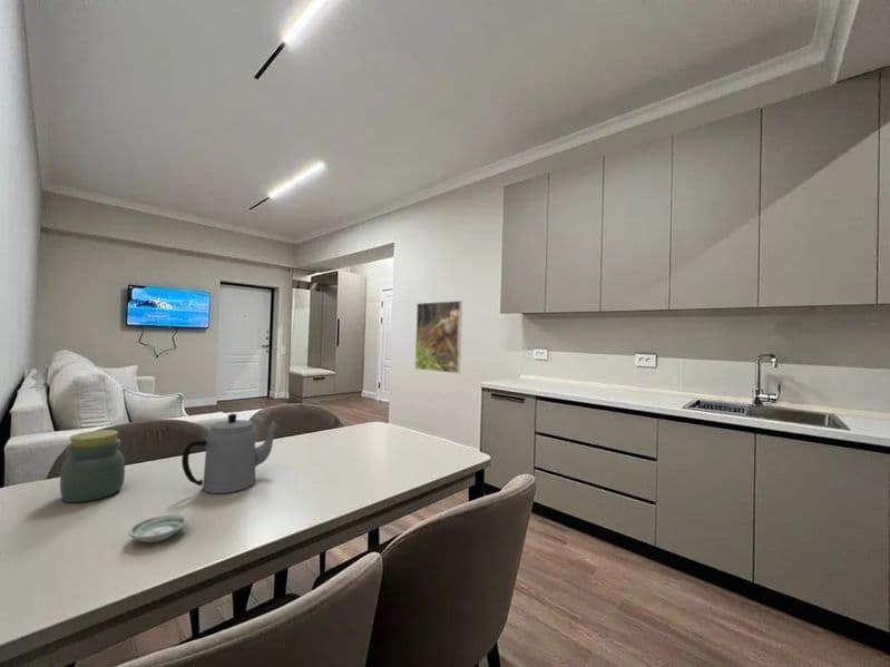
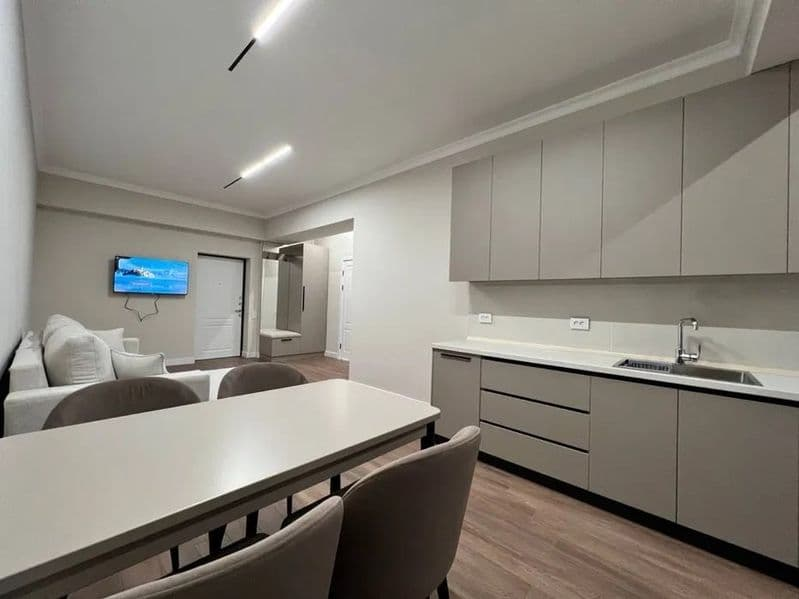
- jar [59,429,126,503]
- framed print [414,300,463,374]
- saucer [127,513,189,543]
- teapot [180,413,280,494]
